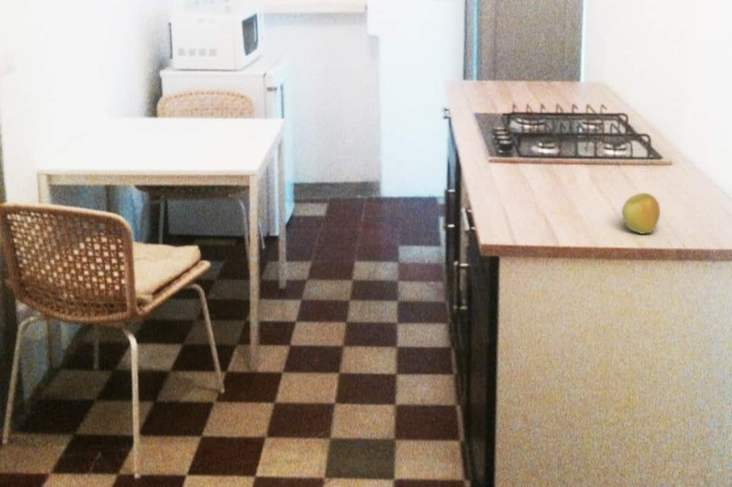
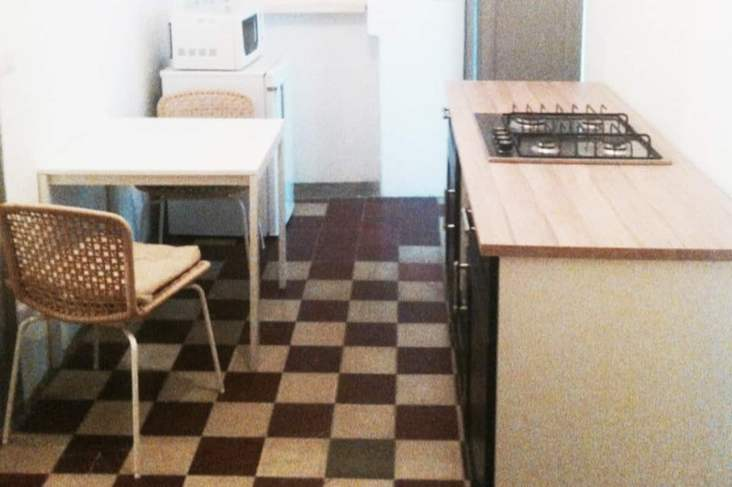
- apple [621,192,661,235]
